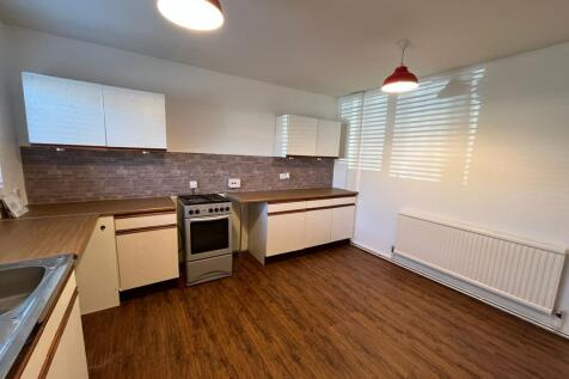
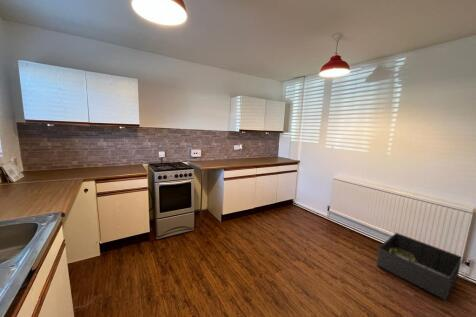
+ storage bin [376,232,463,301]
